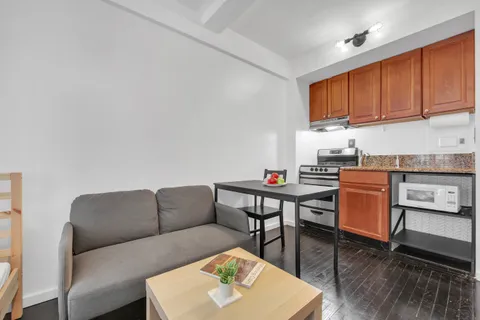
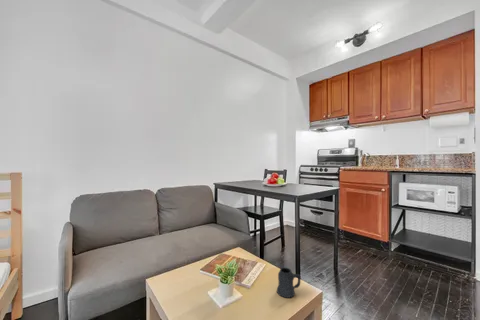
+ mug [276,267,301,299]
